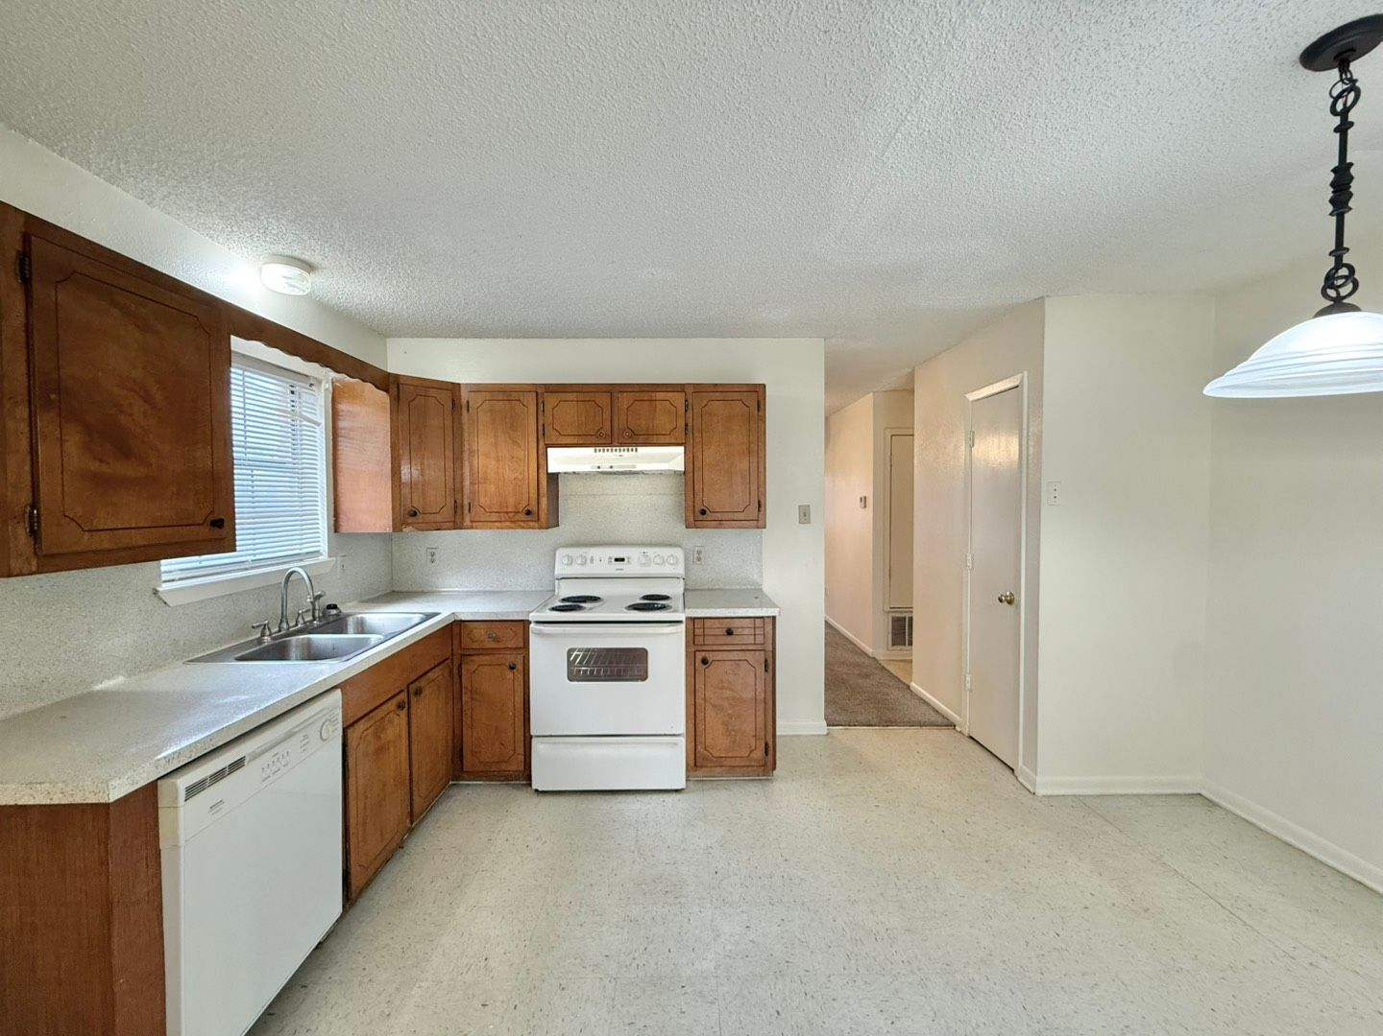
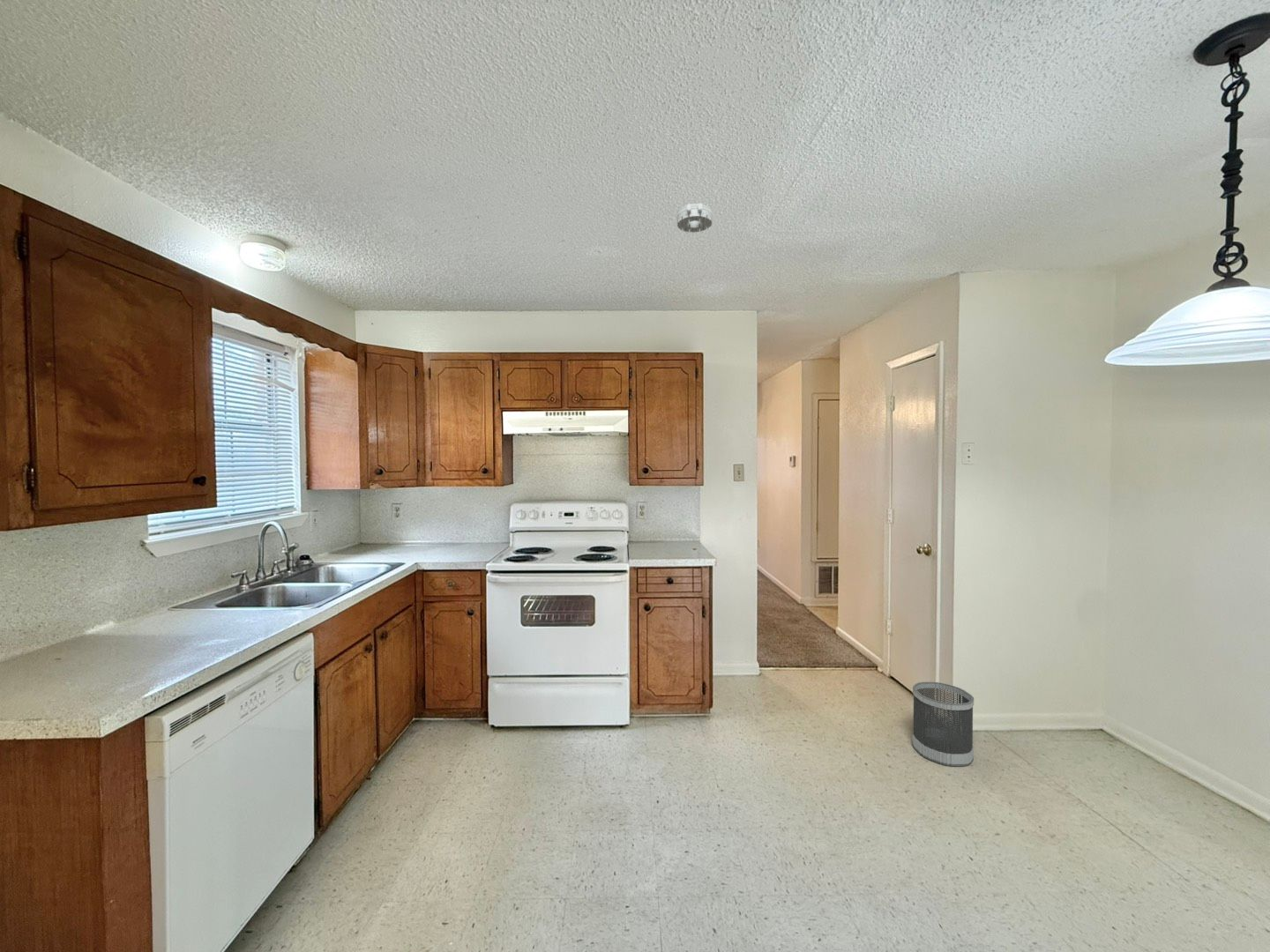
+ smoke detector [676,203,713,234]
+ wastebasket [912,681,975,767]
